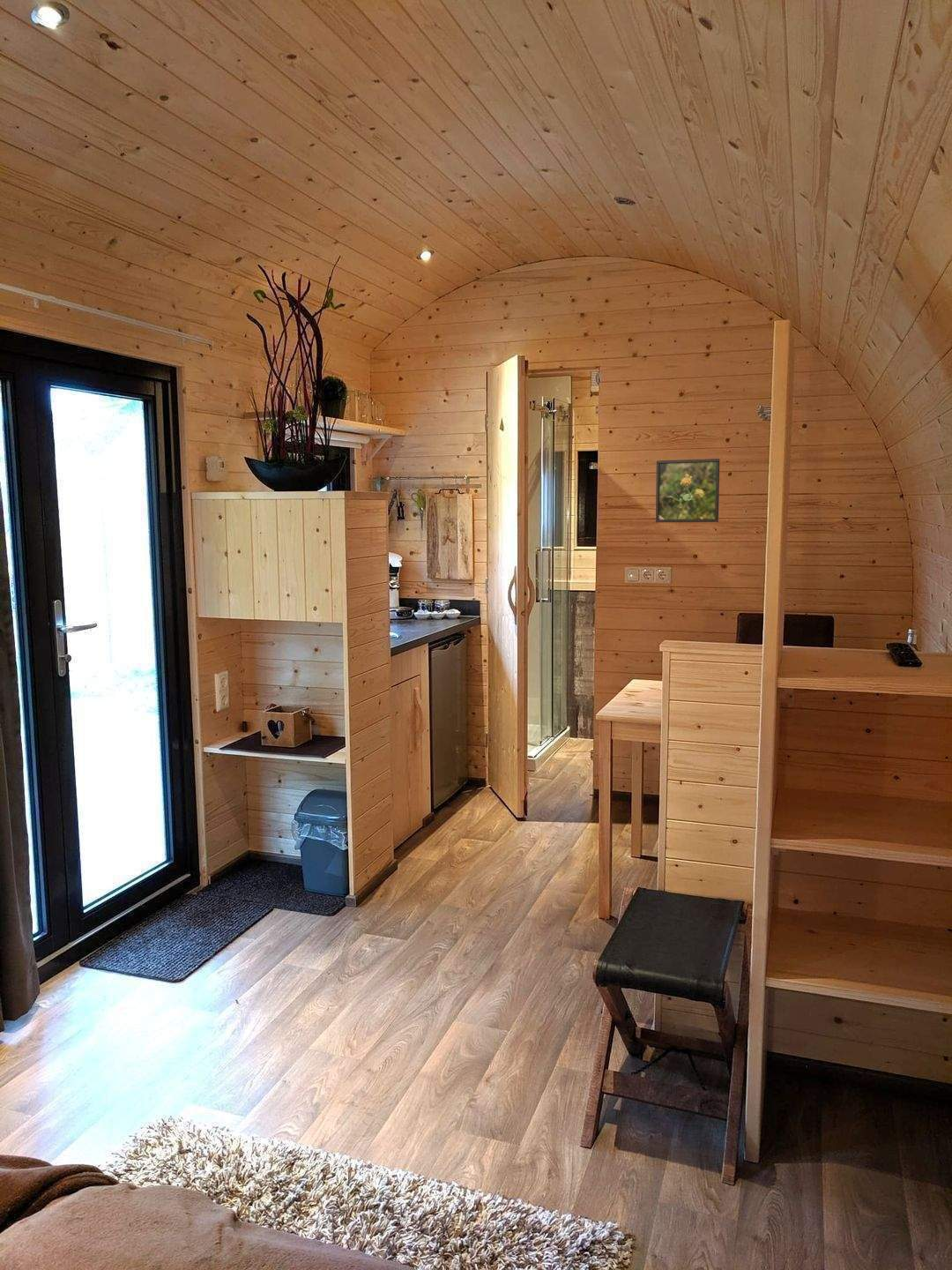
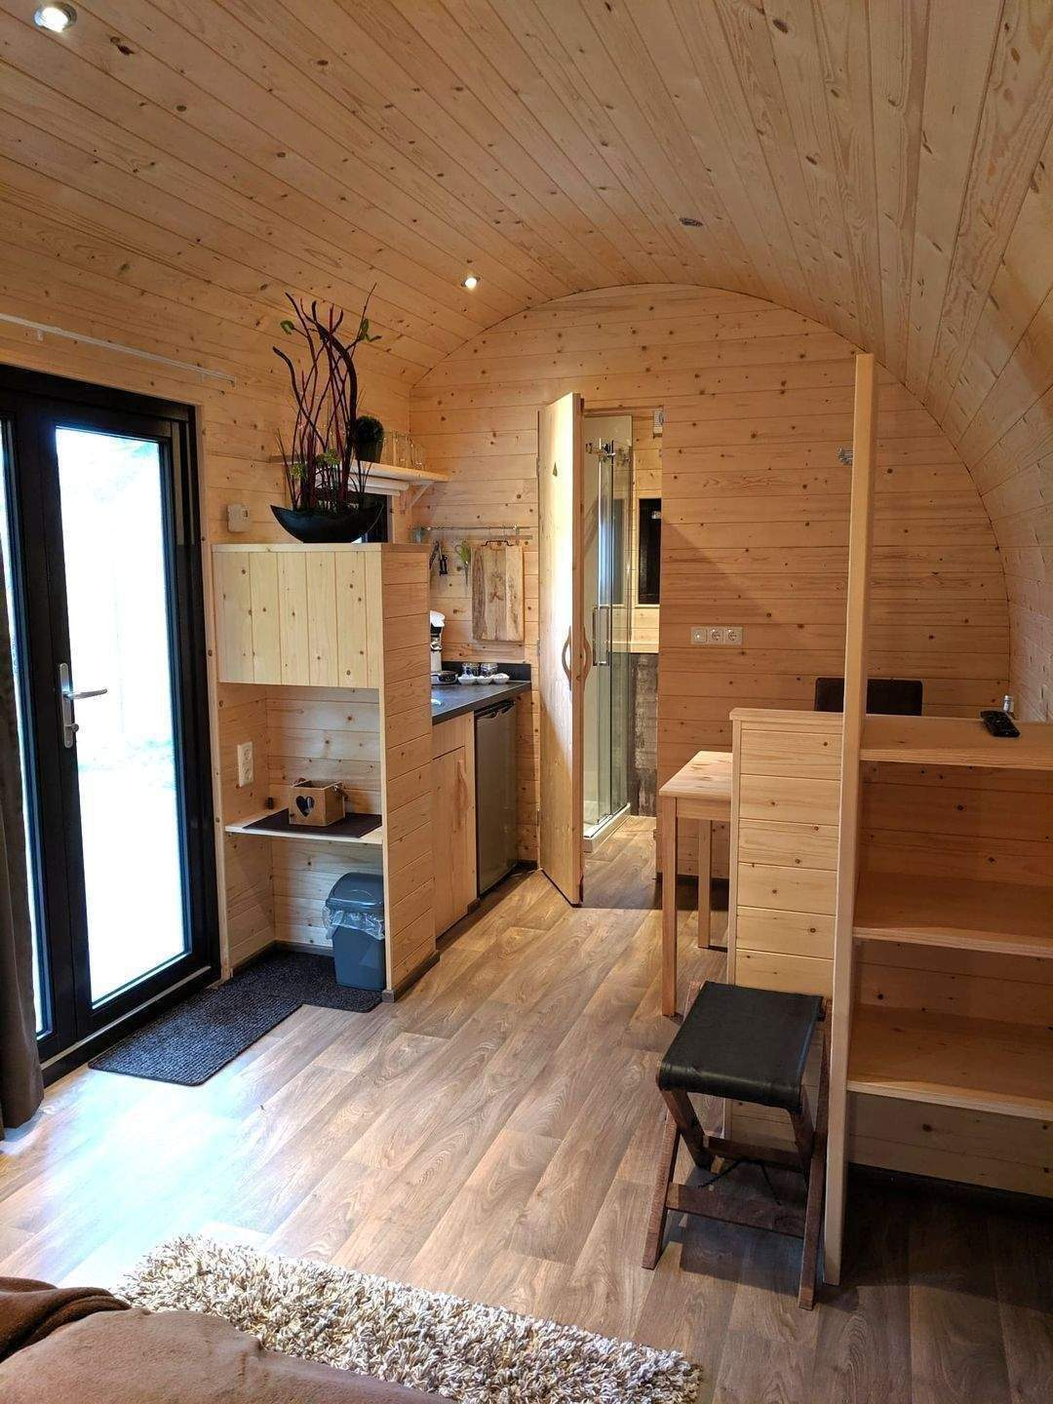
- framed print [655,458,720,523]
